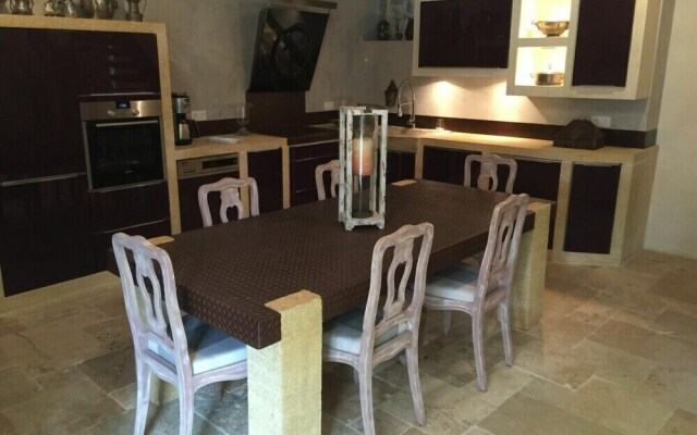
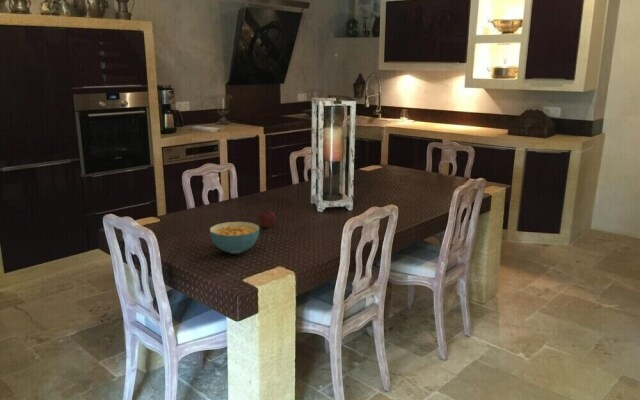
+ cereal bowl [209,221,261,255]
+ fruit [258,209,276,228]
